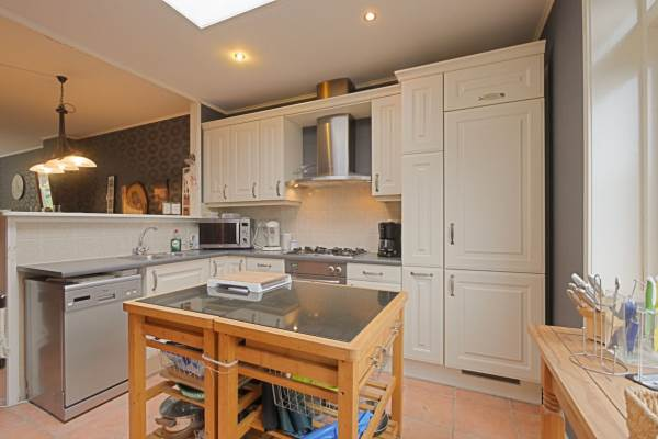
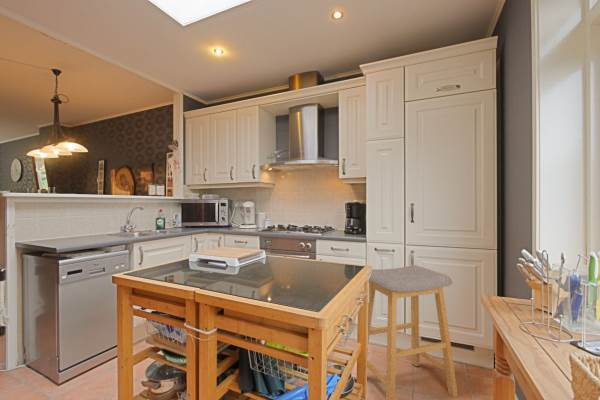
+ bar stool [366,264,459,400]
